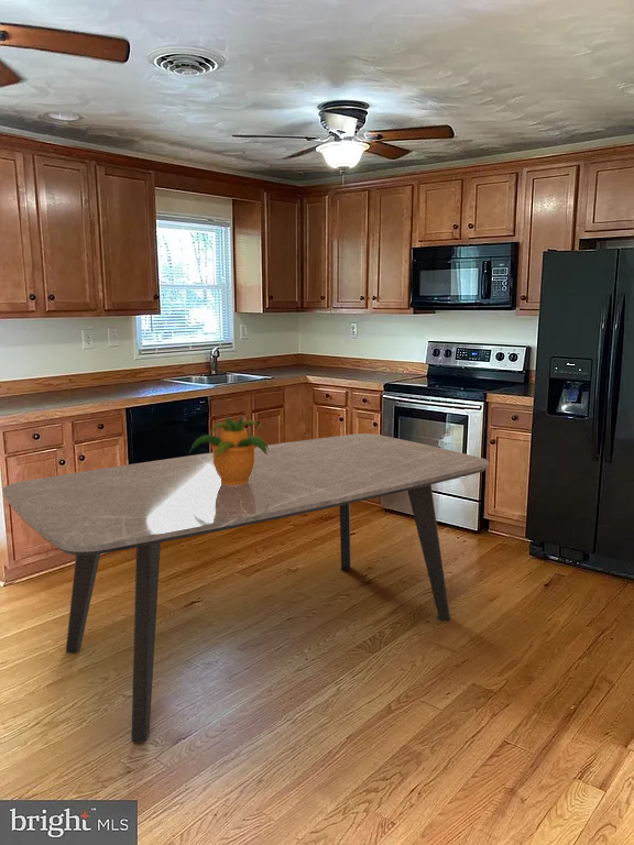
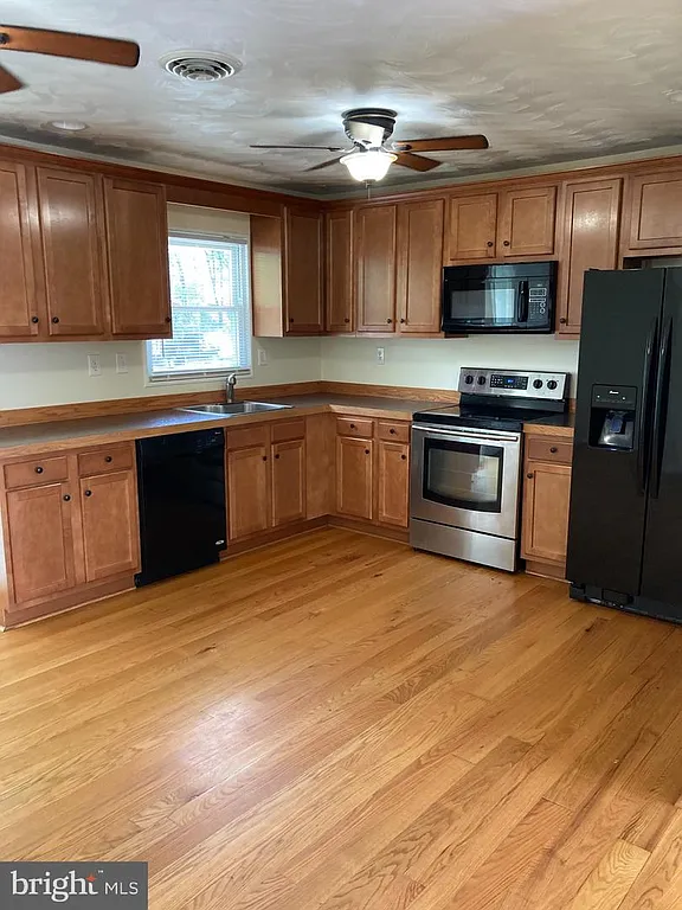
- dining table [2,432,490,744]
- potted plant [187,414,269,485]
